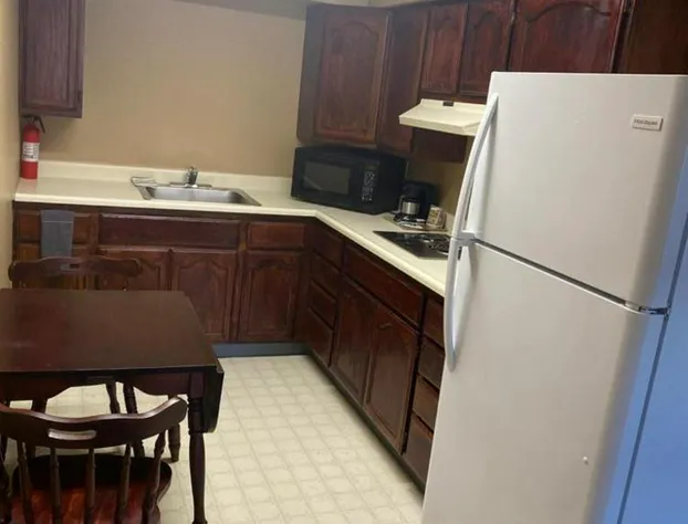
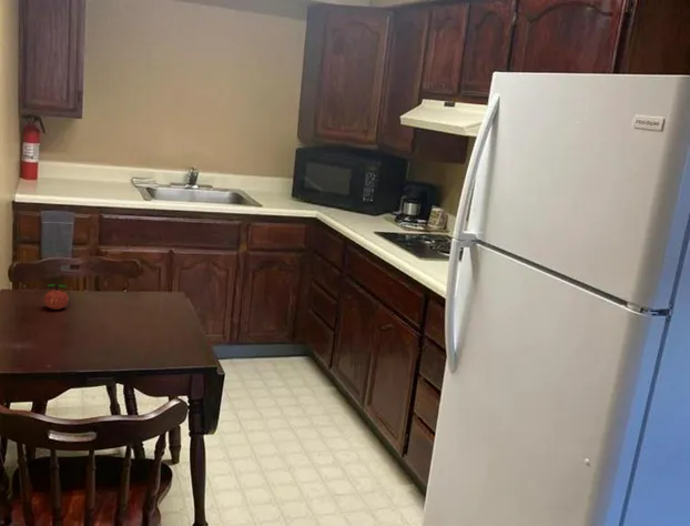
+ apple [43,283,70,311]
